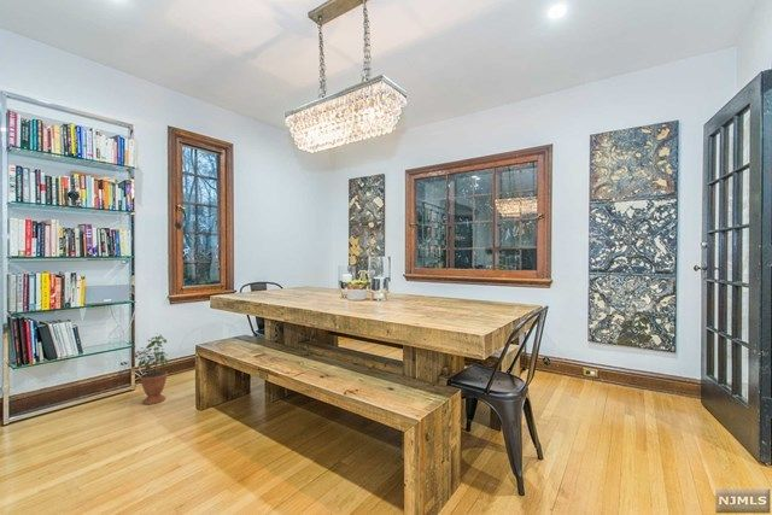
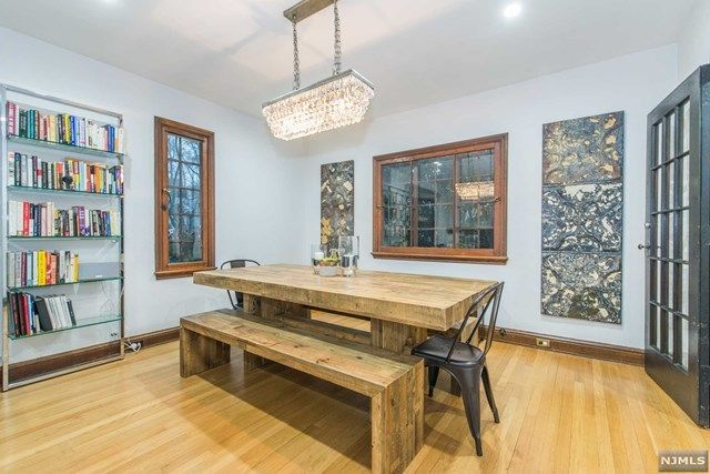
- potted plant [133,334,170,405]
